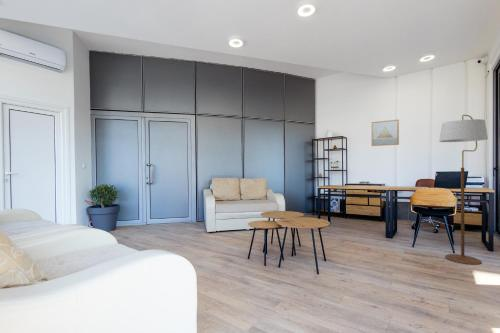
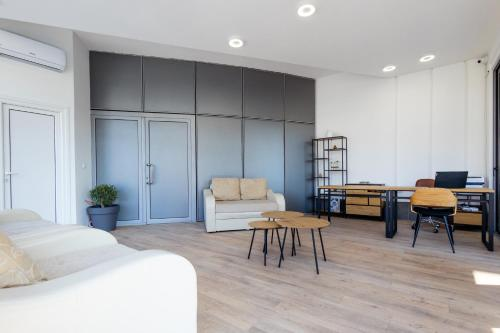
- wall art [371,119,400,147]
- floor lamp [438,114,489,266]
